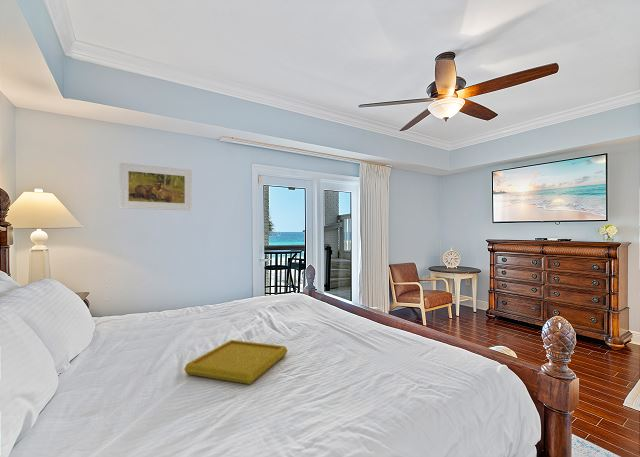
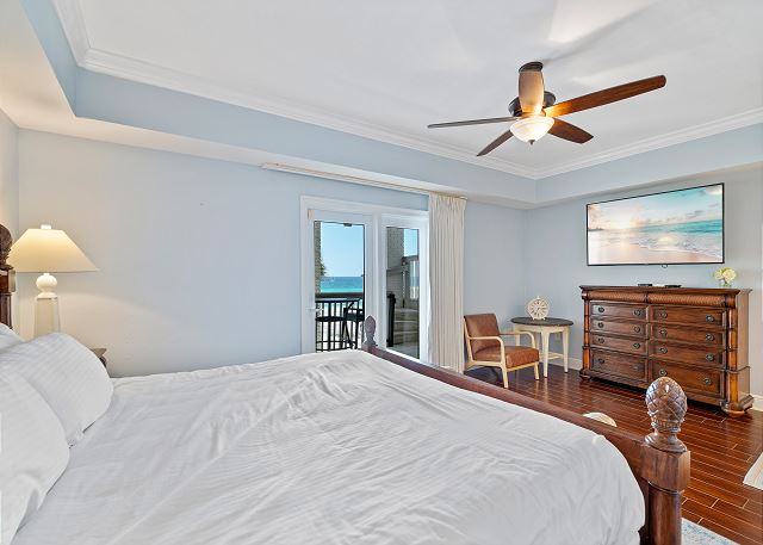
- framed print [119,162,193,212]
- serving tray [183,339,289,385]
